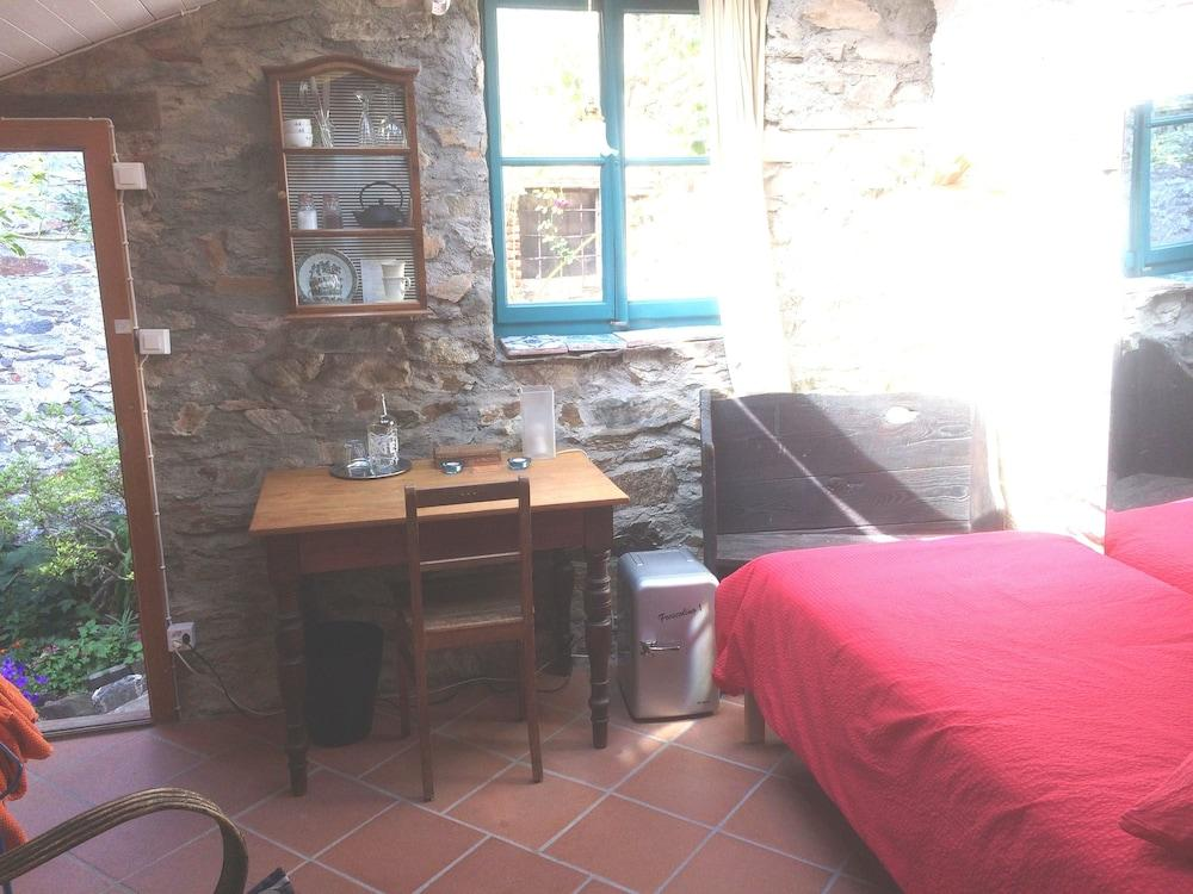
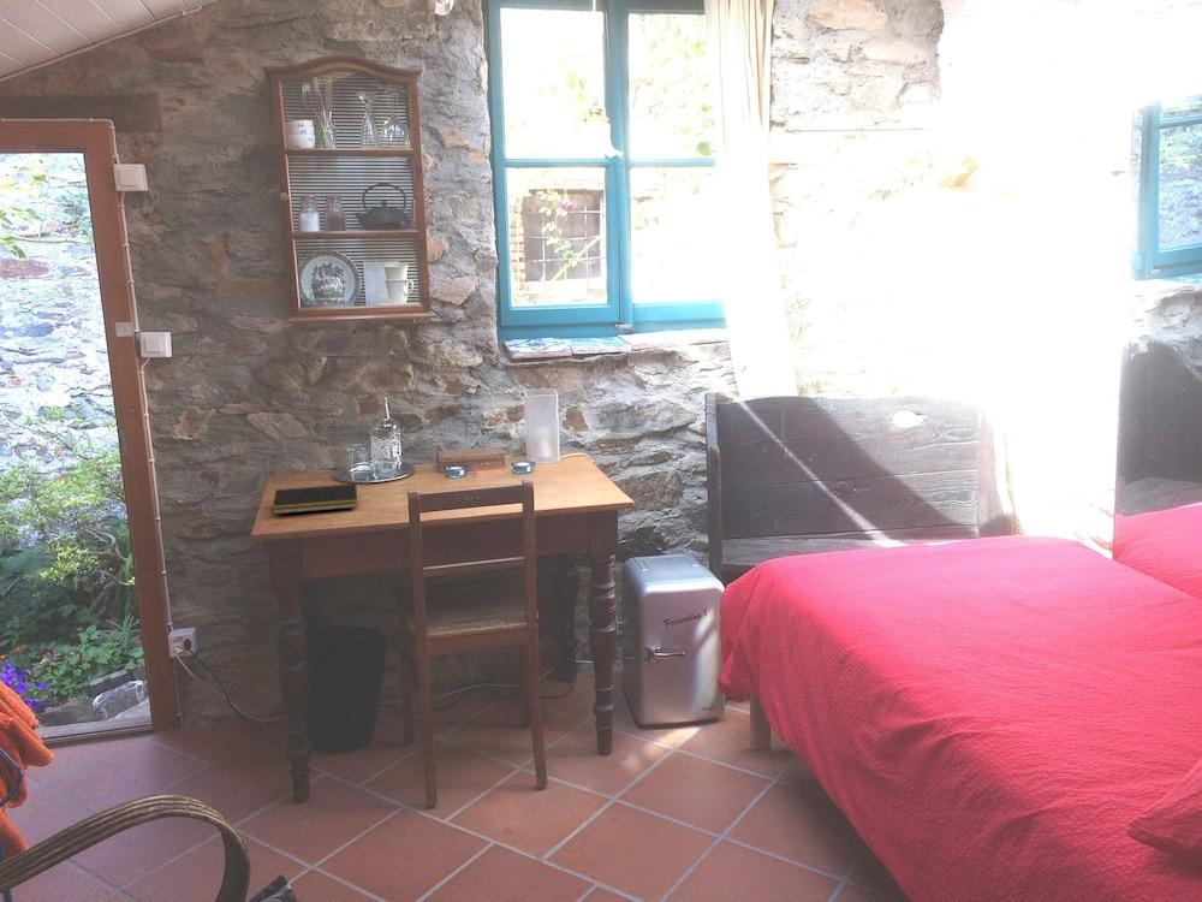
+ notepad [272,482,359,516]
